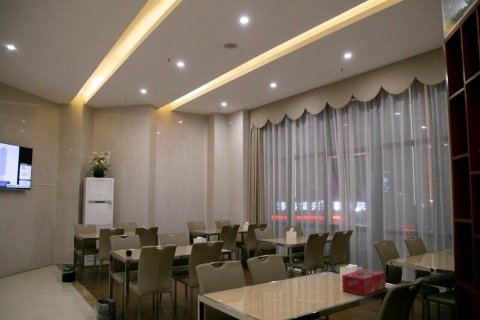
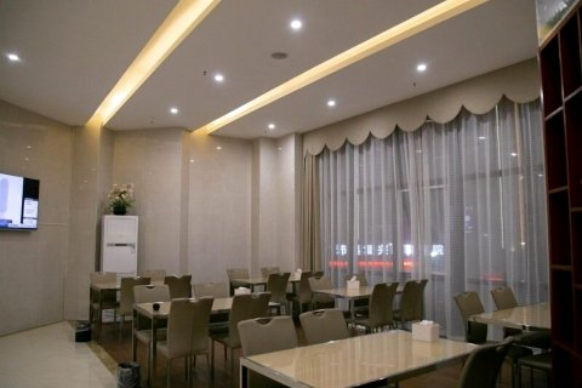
- tissue box [341,268,387,296]
